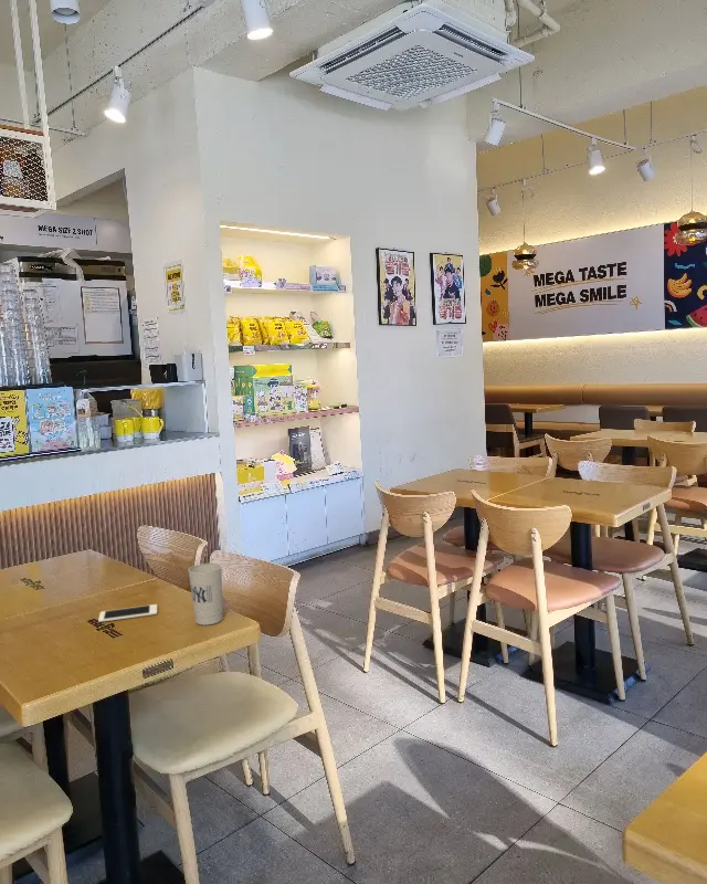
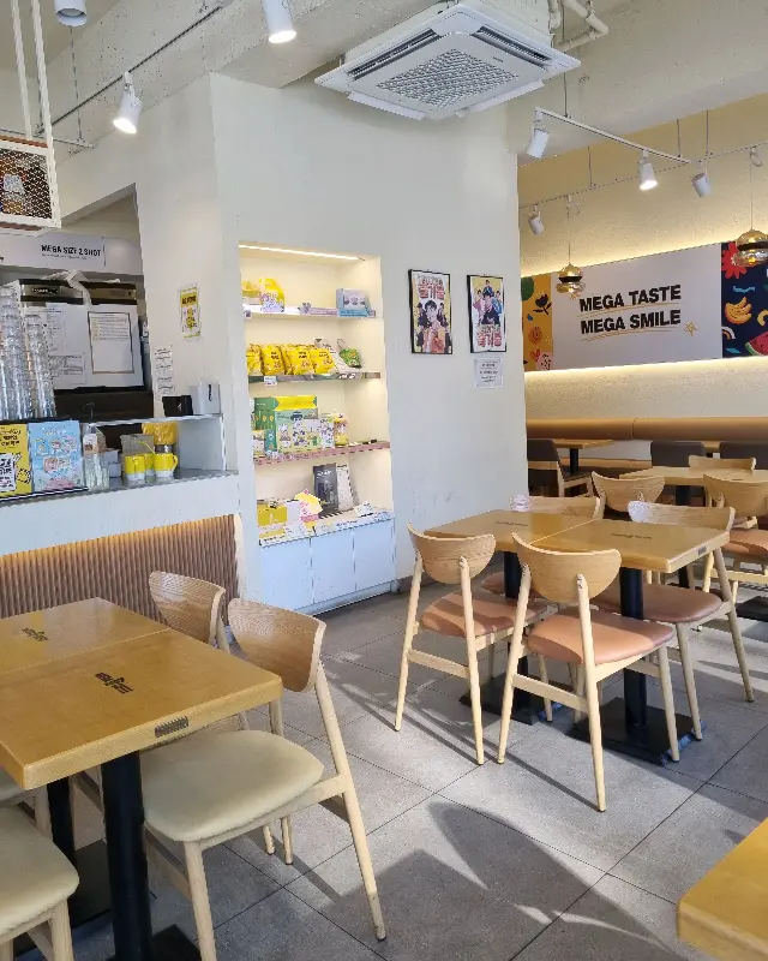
- cup [187,562,224,627]
- cell phone [97,603,158,623]
